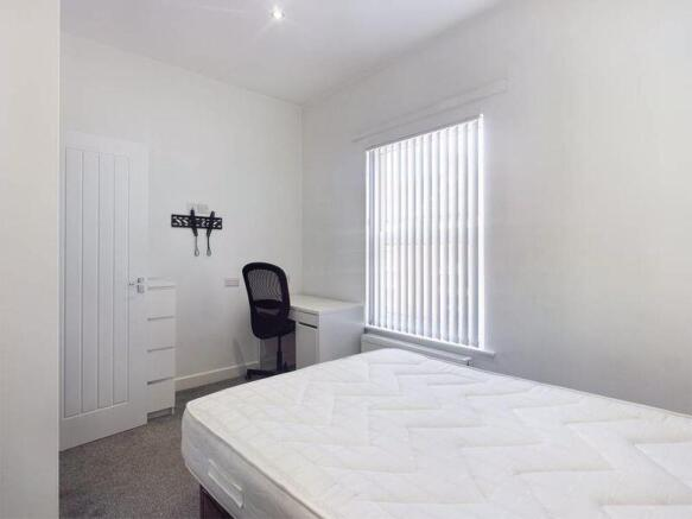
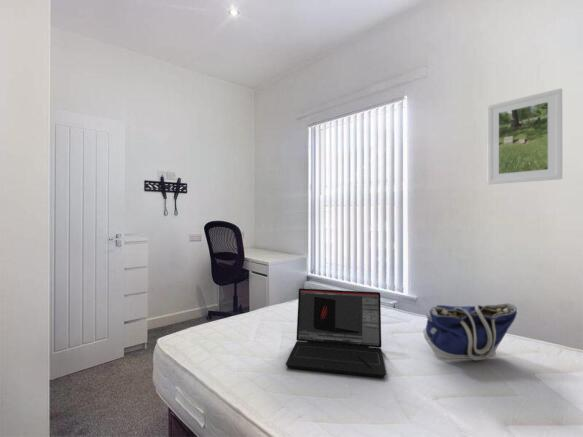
+ tote bag [422,302,518,361]
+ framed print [487,87,563,185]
+ laptop [285,287,387,378]
